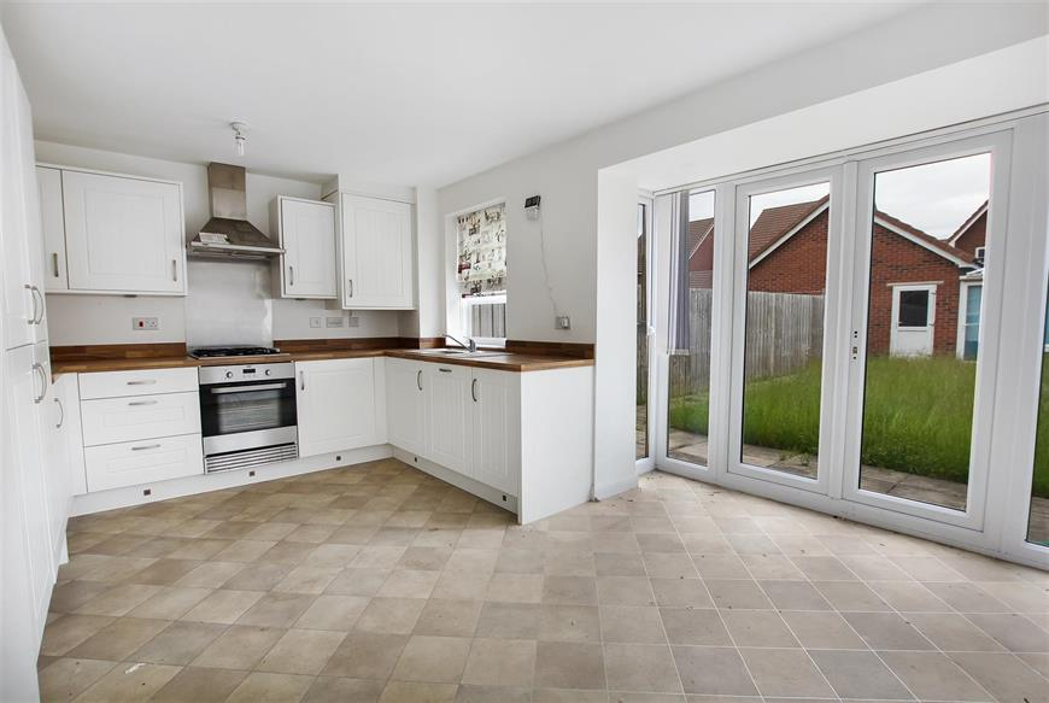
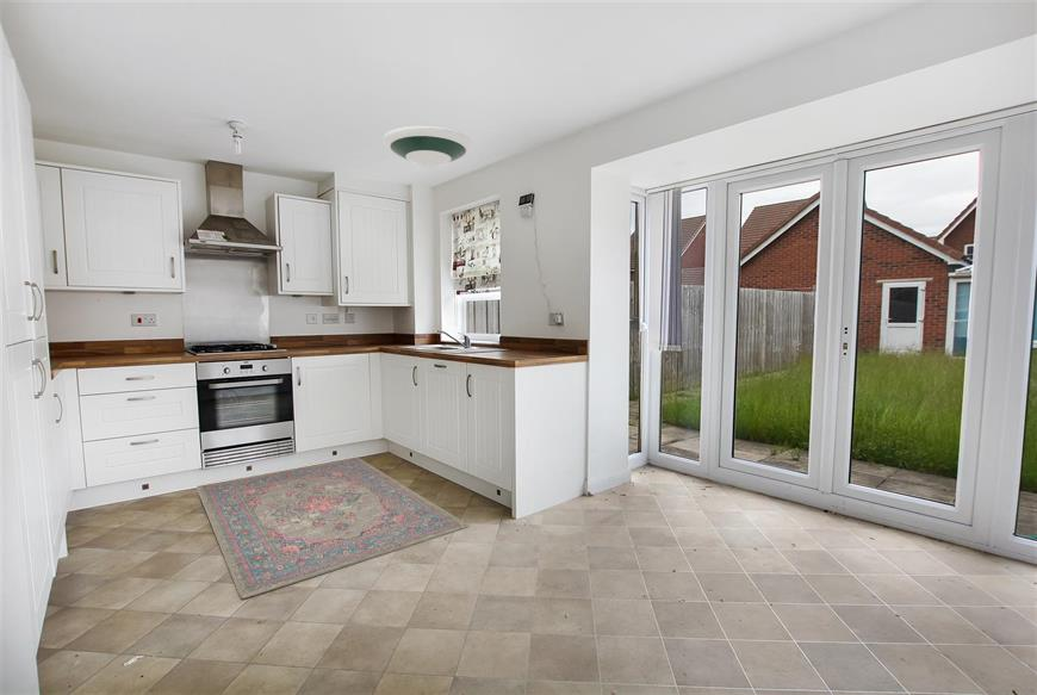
+ rug [195,457,471,601]
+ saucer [383,125,473,169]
